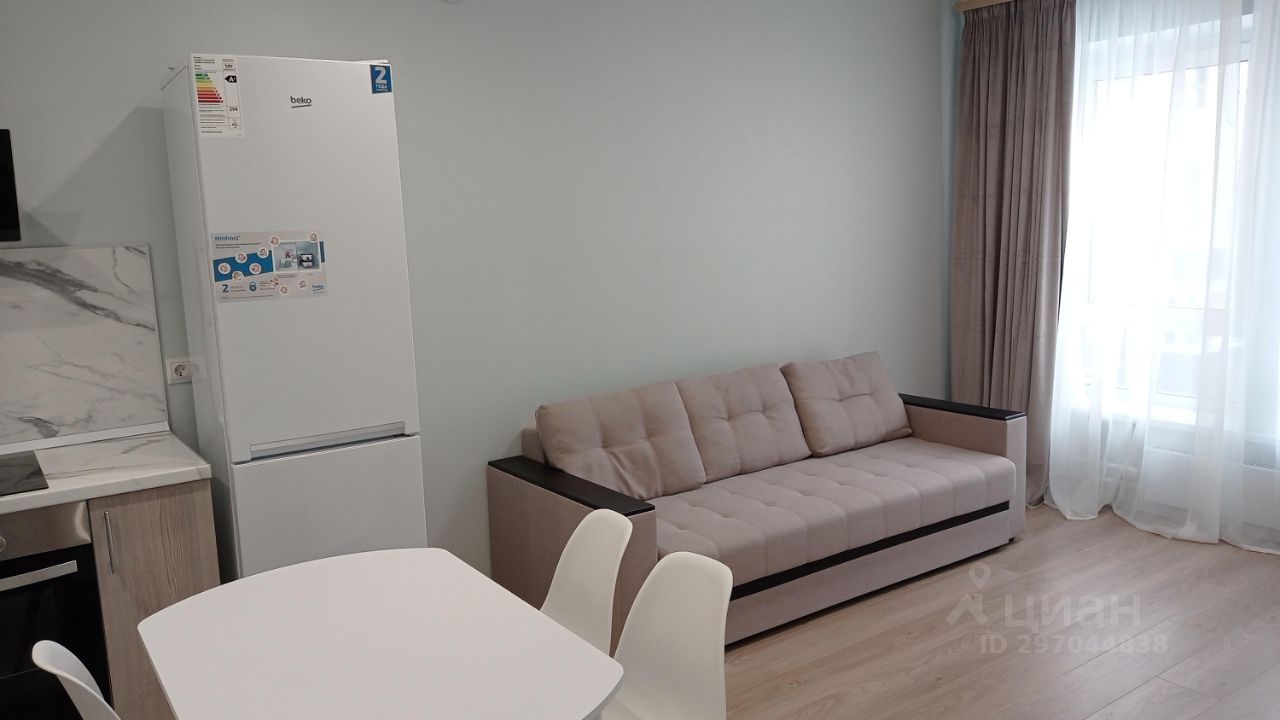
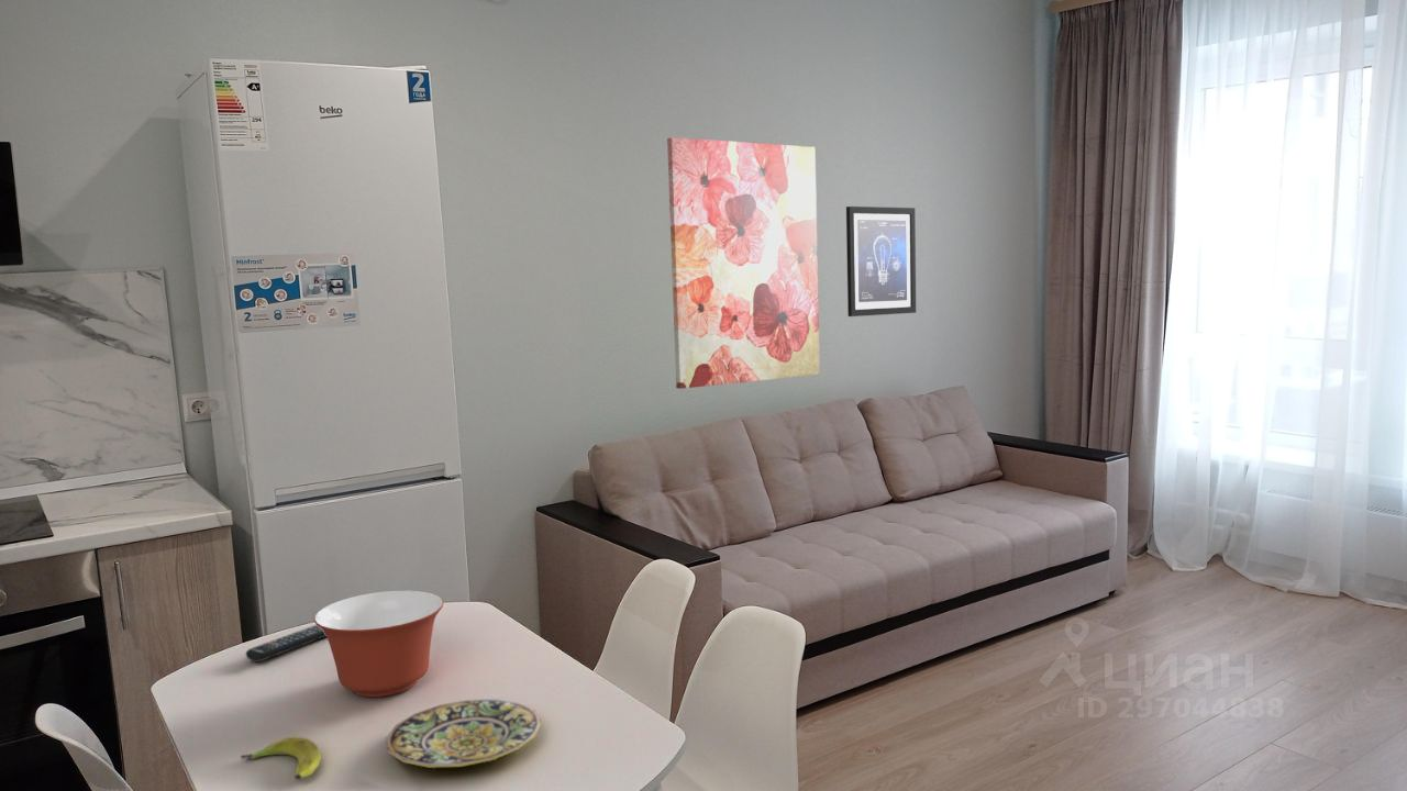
+ remote control [244,624,326,664]
+ mixing bowl [313,590,445,698]
+ wall art [845,205,917,317]
+ wall art [666,136,821,390]
+ banana [240,735,322,781]
+ plate [385,698,542,769]
